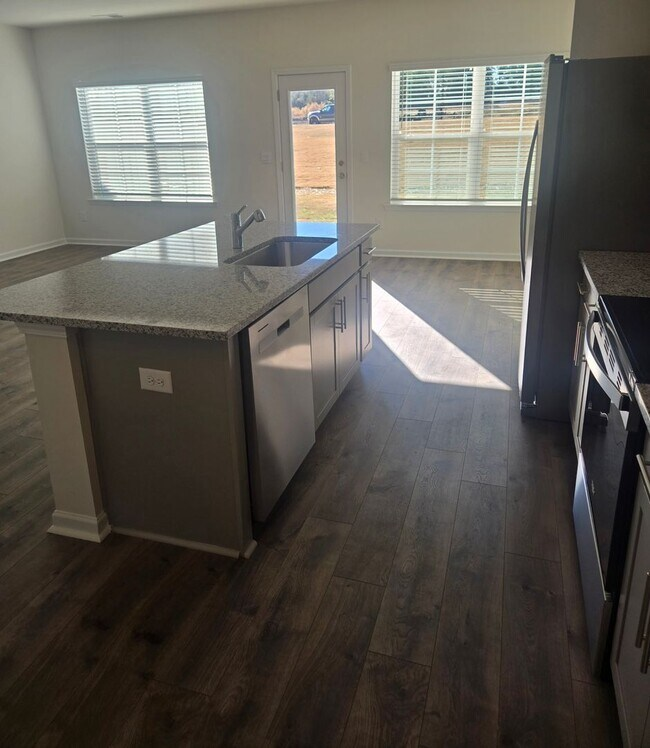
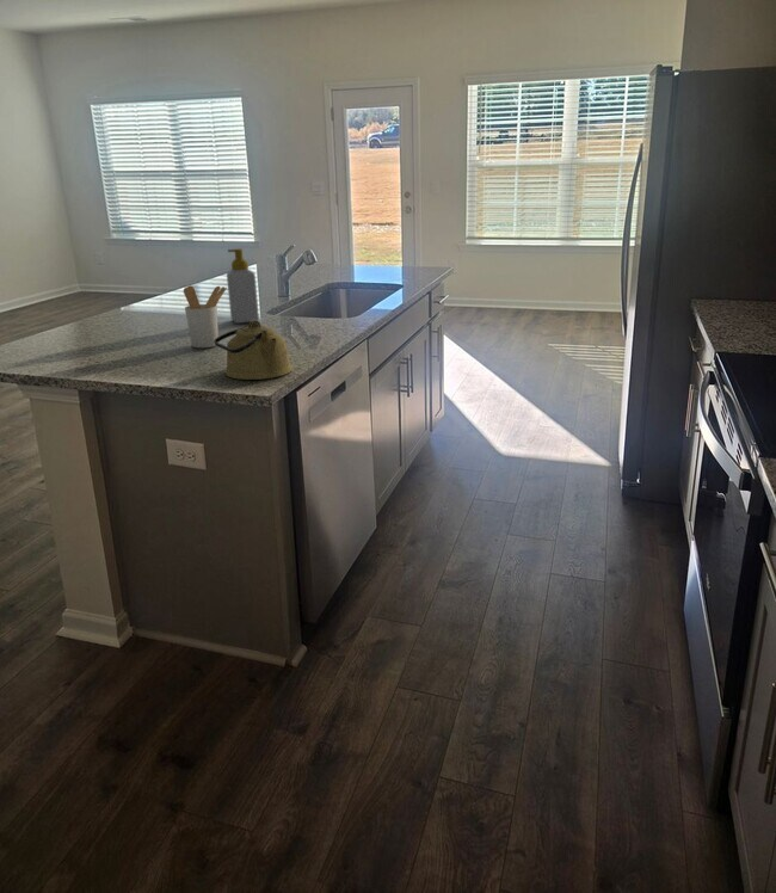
+ kettle [214,320,294,381]
+ utensil holder [183,284,228,349]
+ soap bottle [226,247,260,325]
